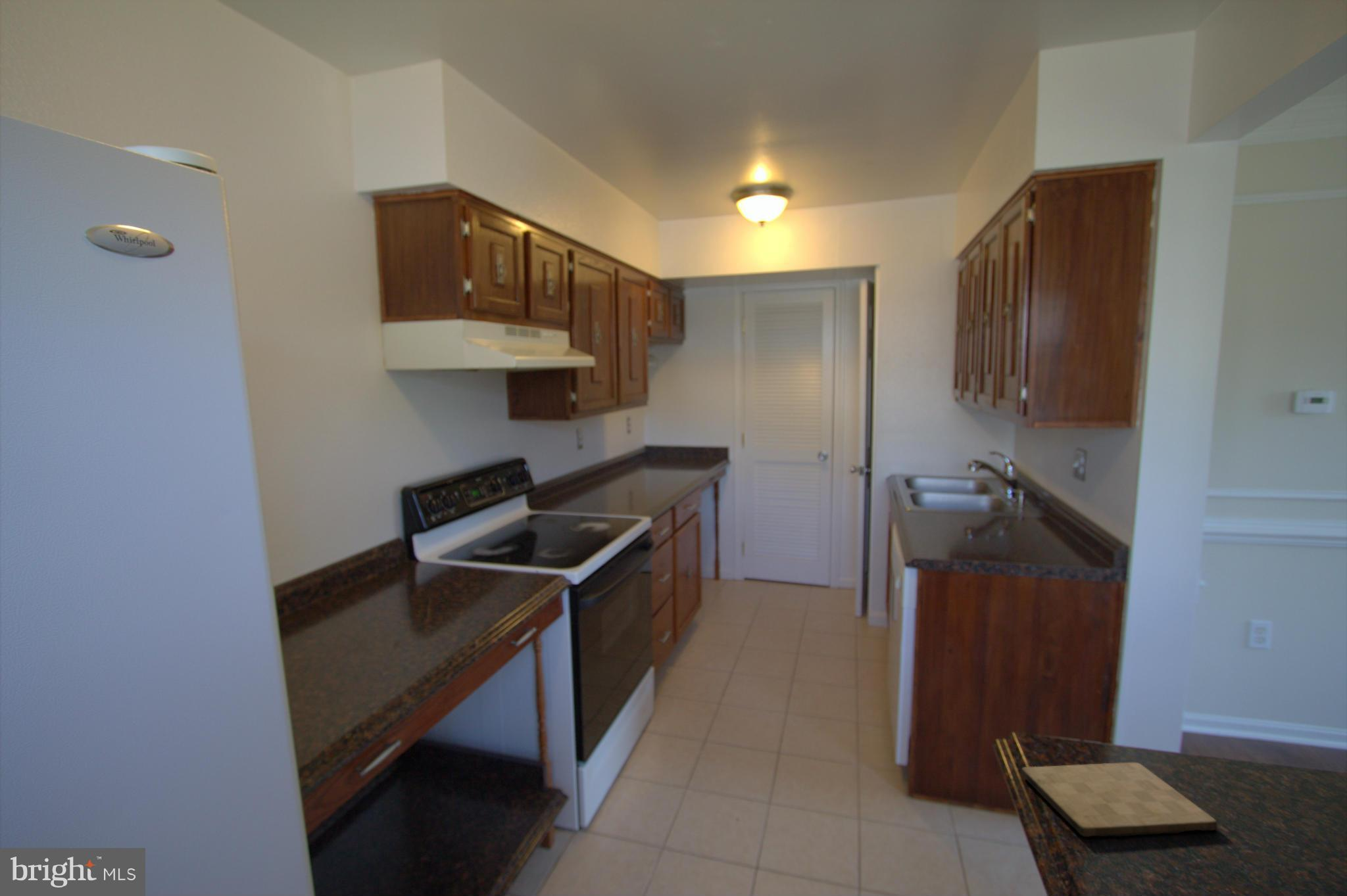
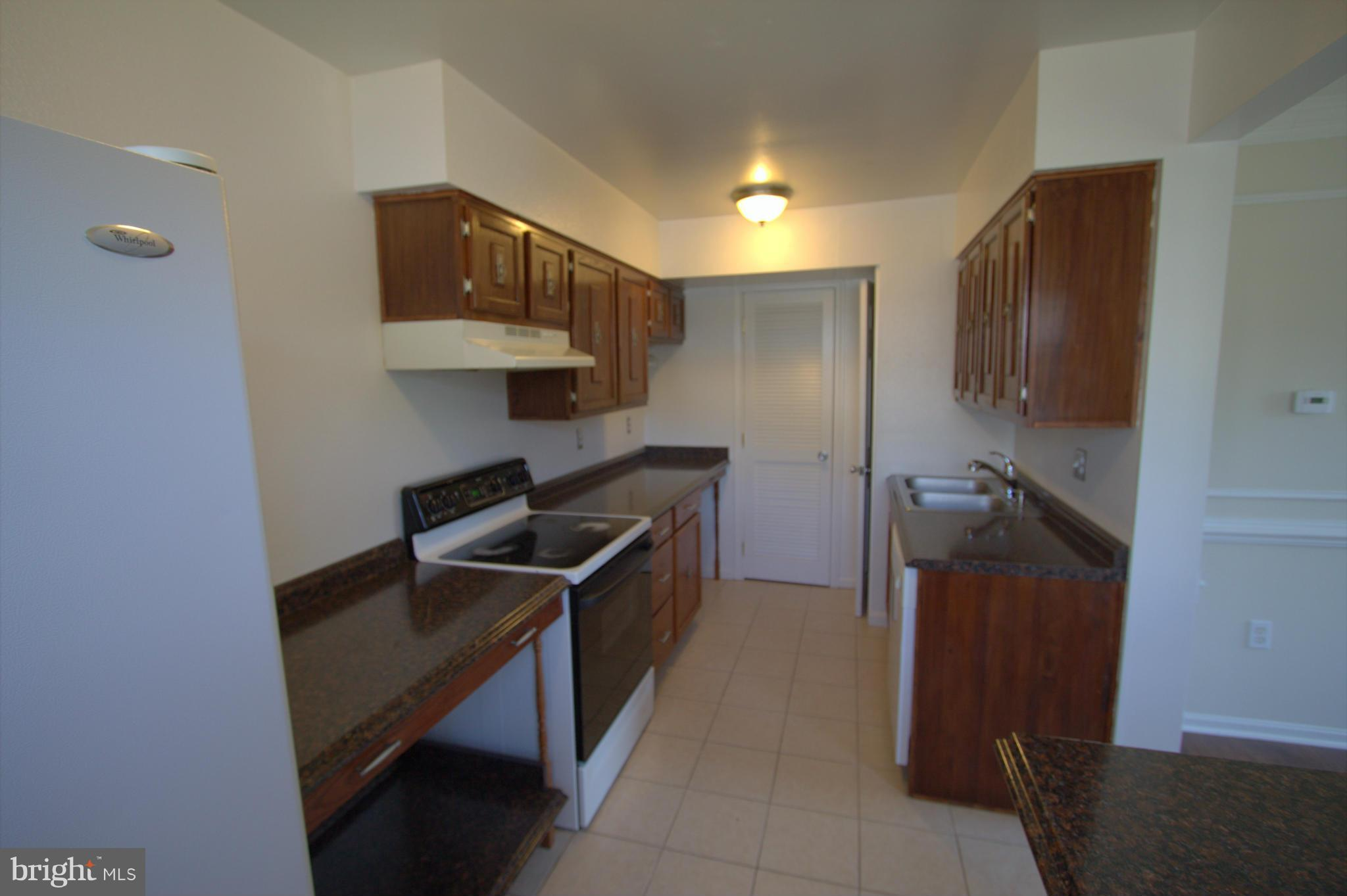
- cutting board [1021,762,1218,837]
